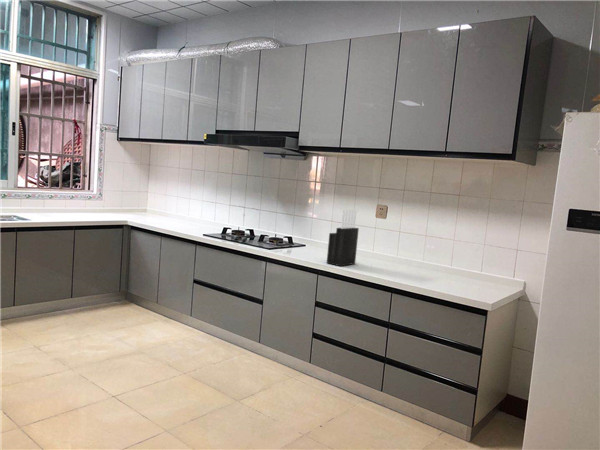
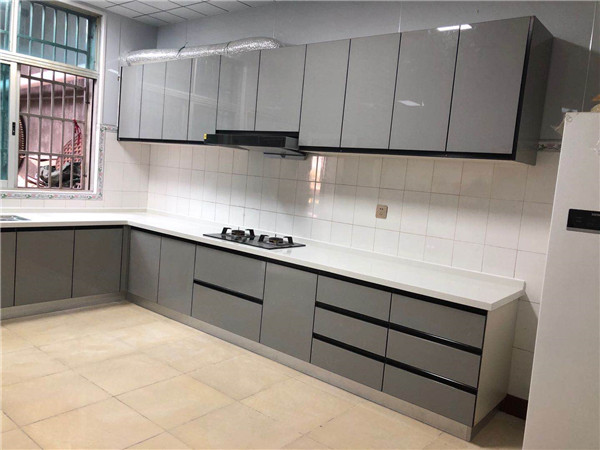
- knife block [326,209,360,267]
